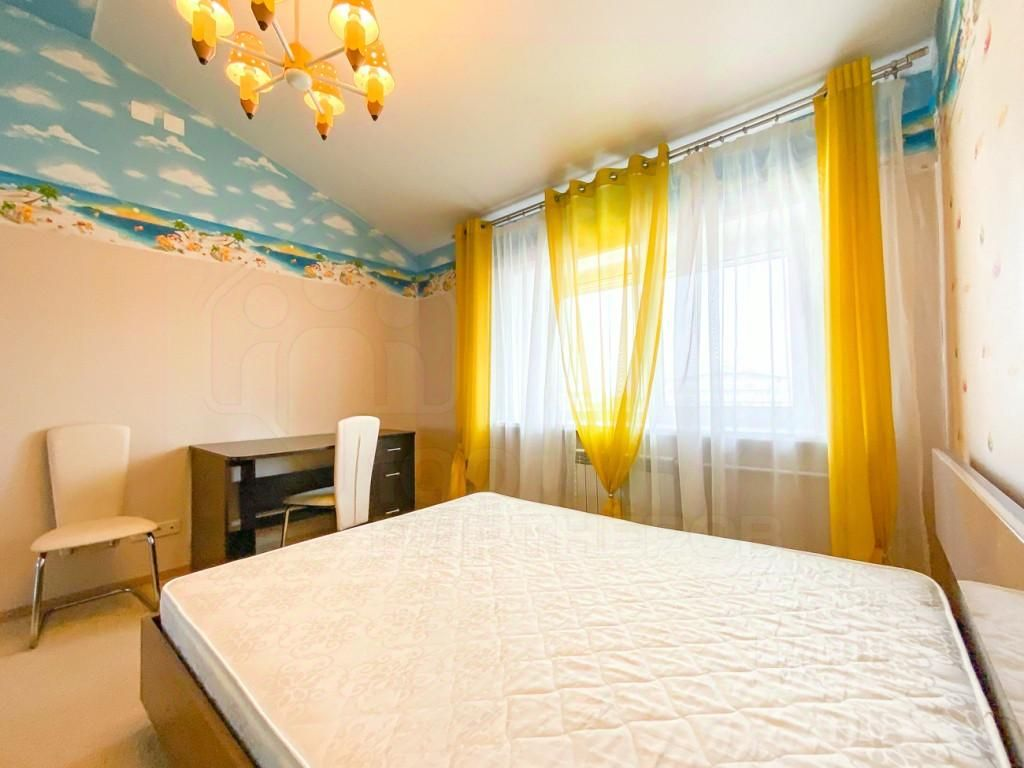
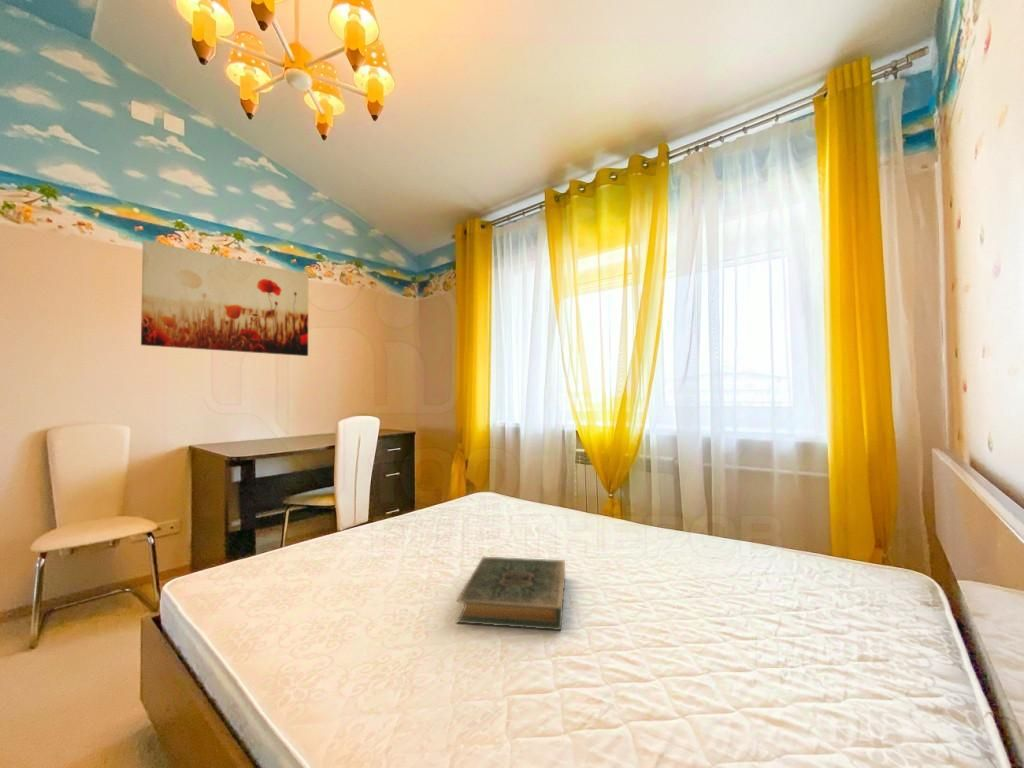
+ hardback book [455,556,566,631]
+ wall art [140,239,309,357]
